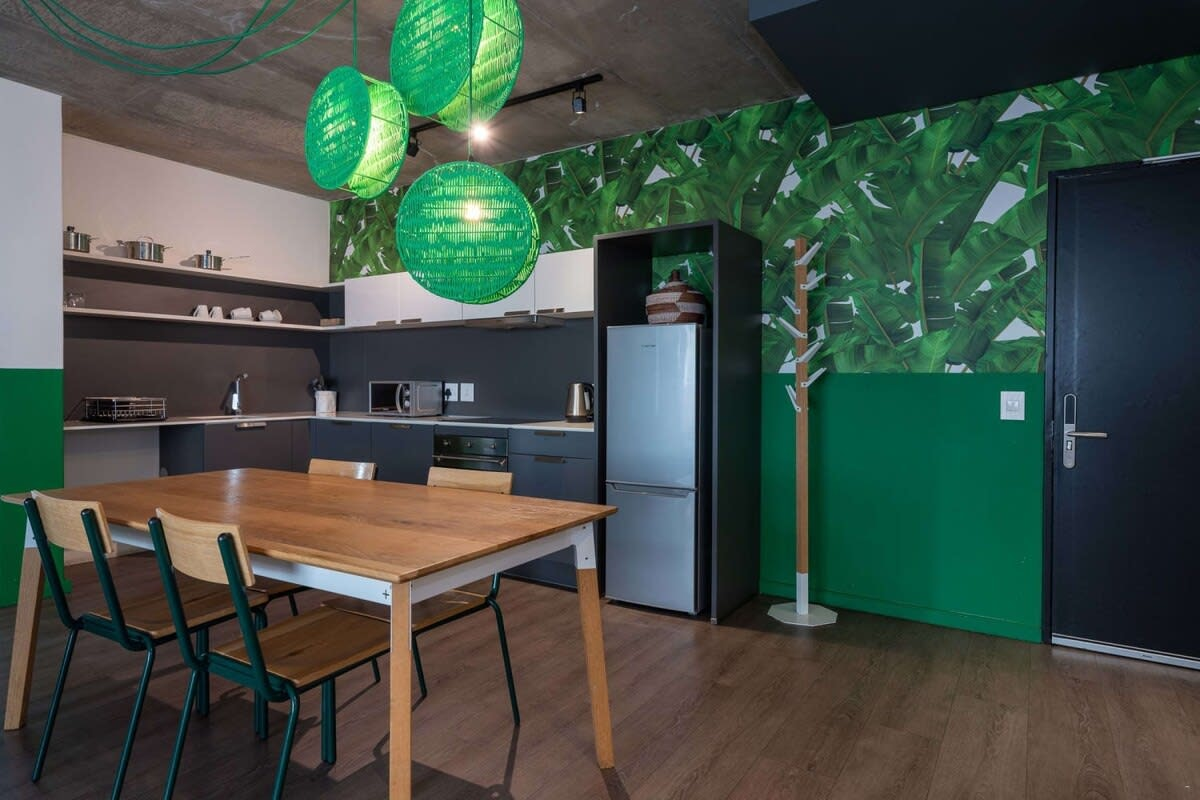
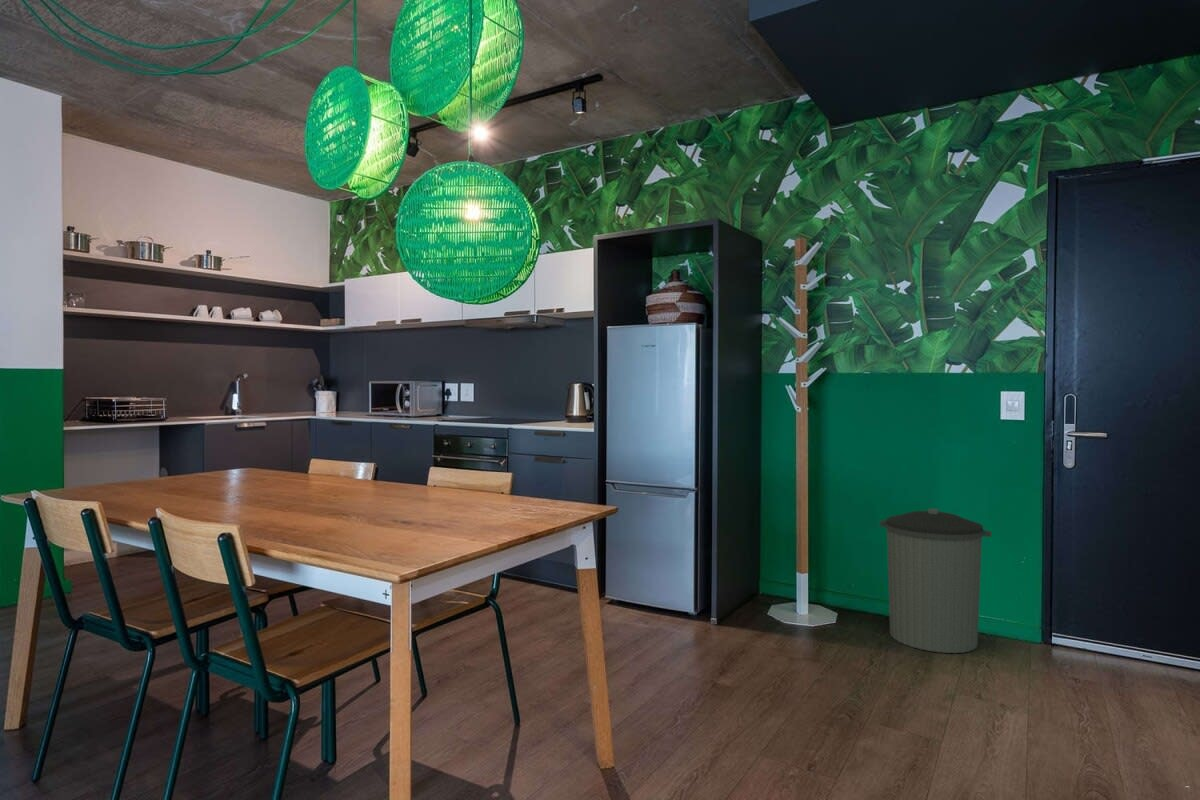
+ trash can [878,508,992,654]
